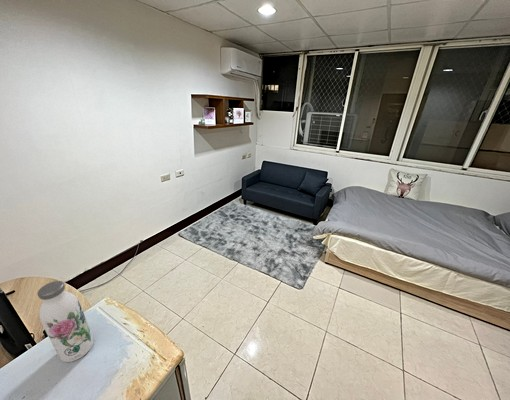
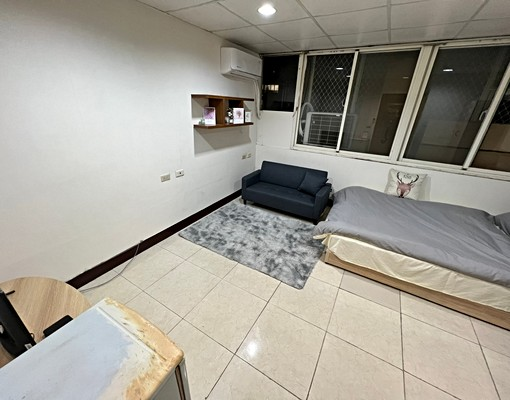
- water bottle [36,280,94,363]
